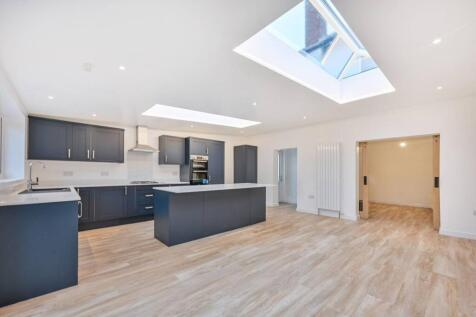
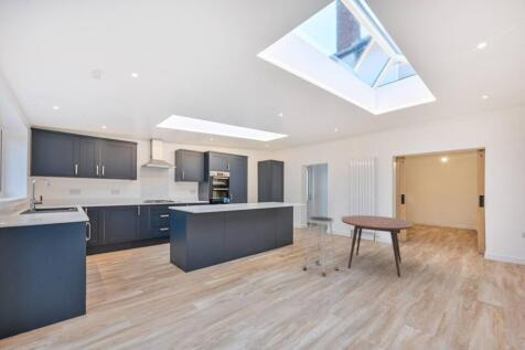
+ dining table [341,214,415,278]
+ stool [302,215,340,277]
